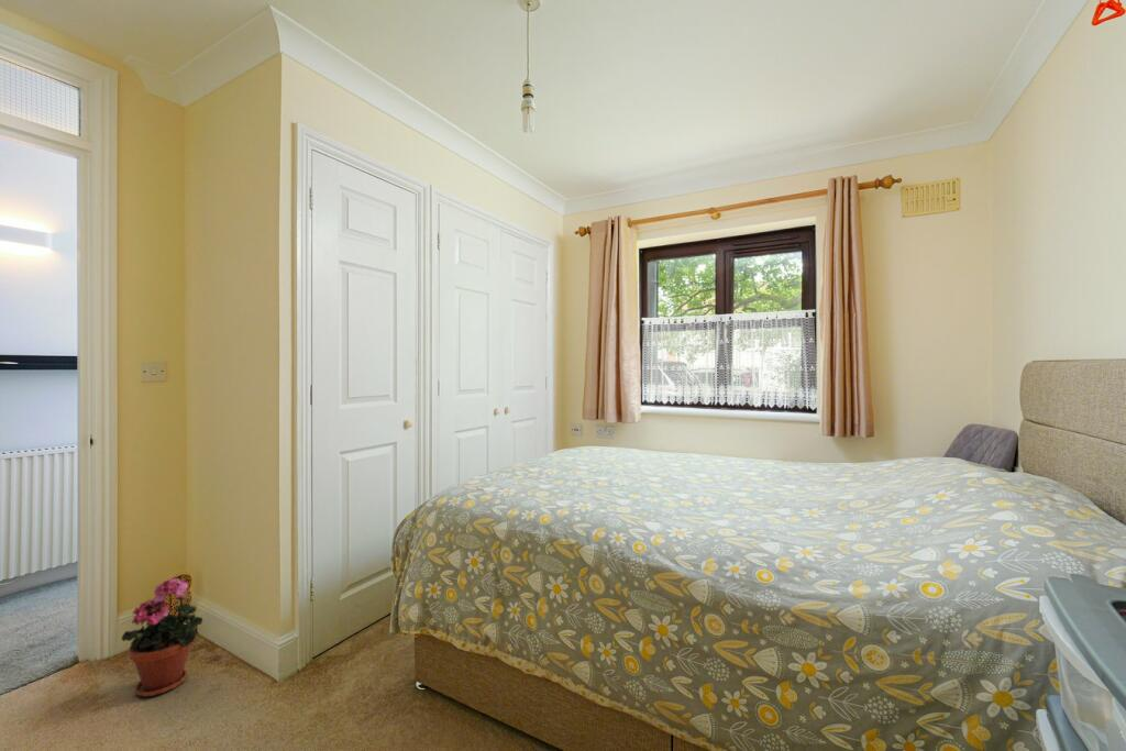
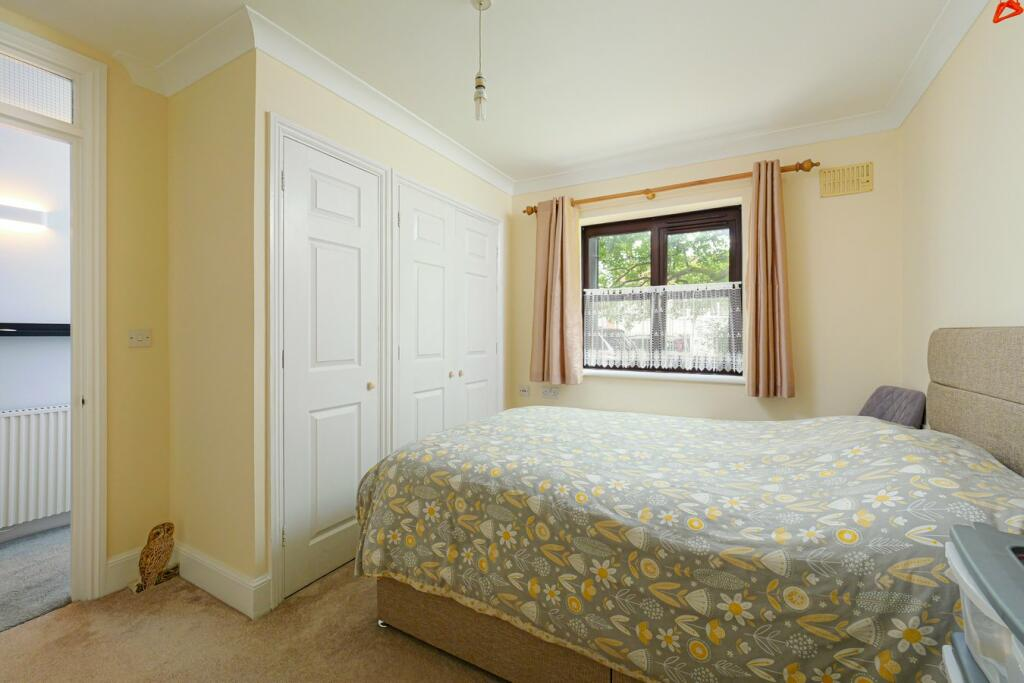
- potted plant [121,576,203,698]
